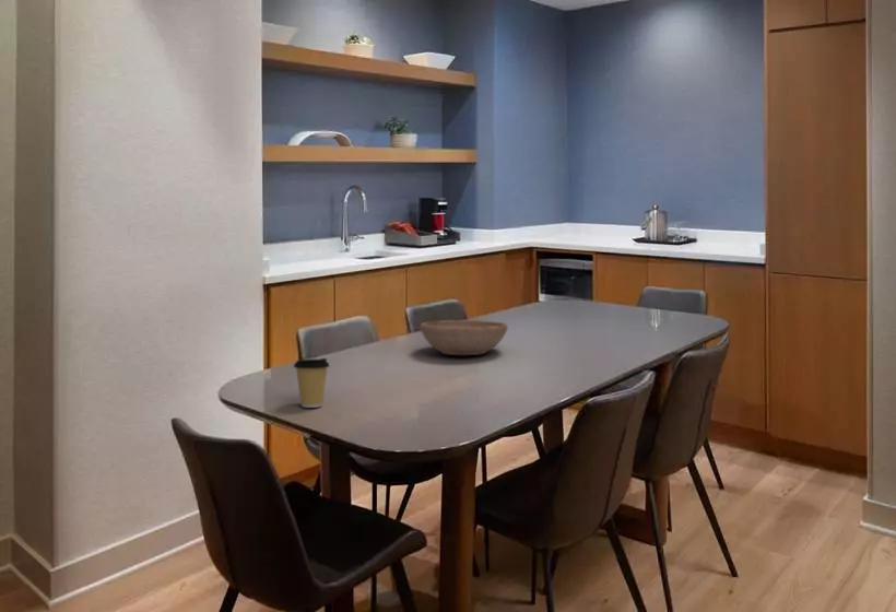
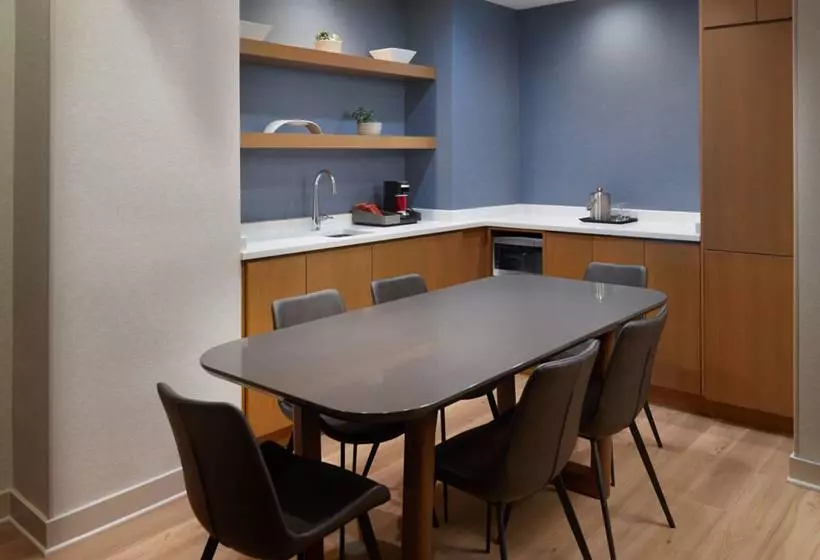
- coffee cup [293,357,331,409]
- bowl [418,319,509,356]
